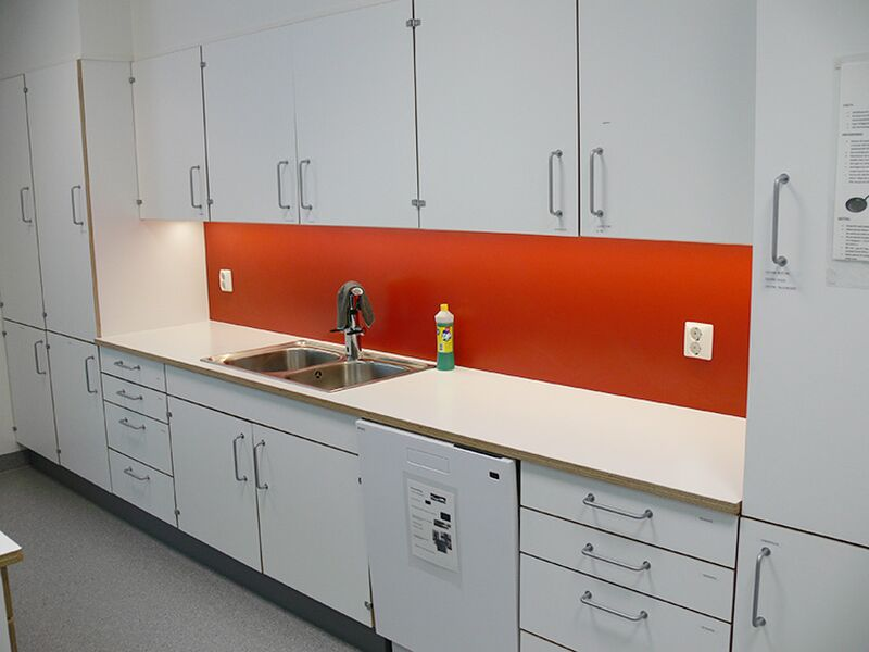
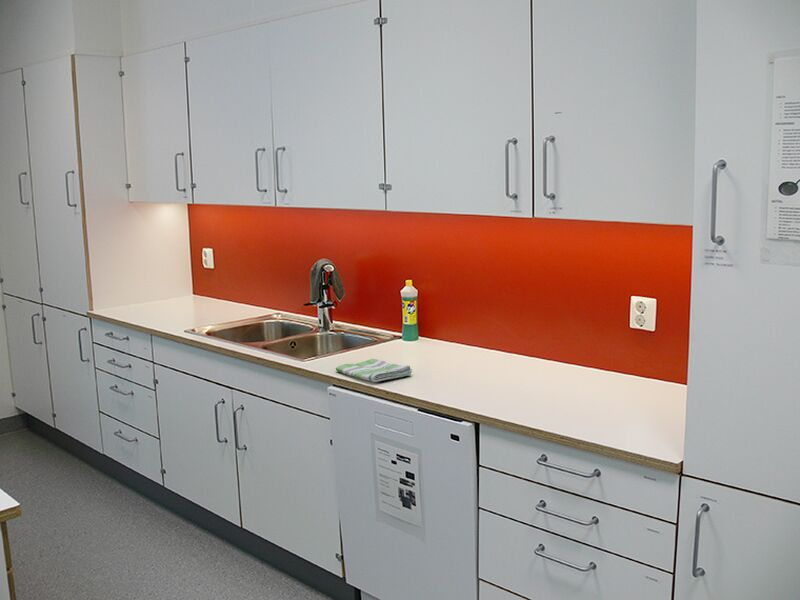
+ dish towel [335,358,413,383]
